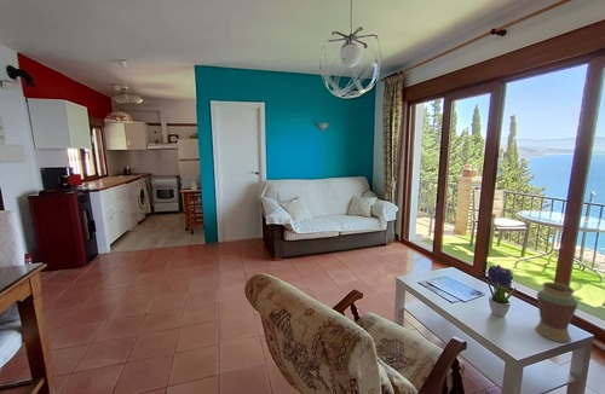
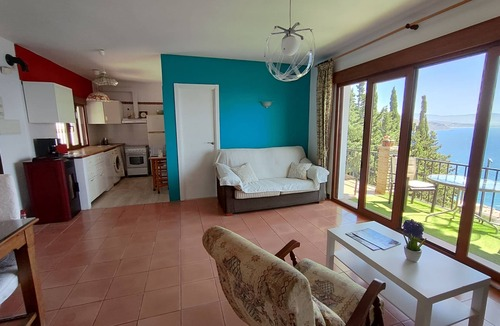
- vase [534,280,578,343]
